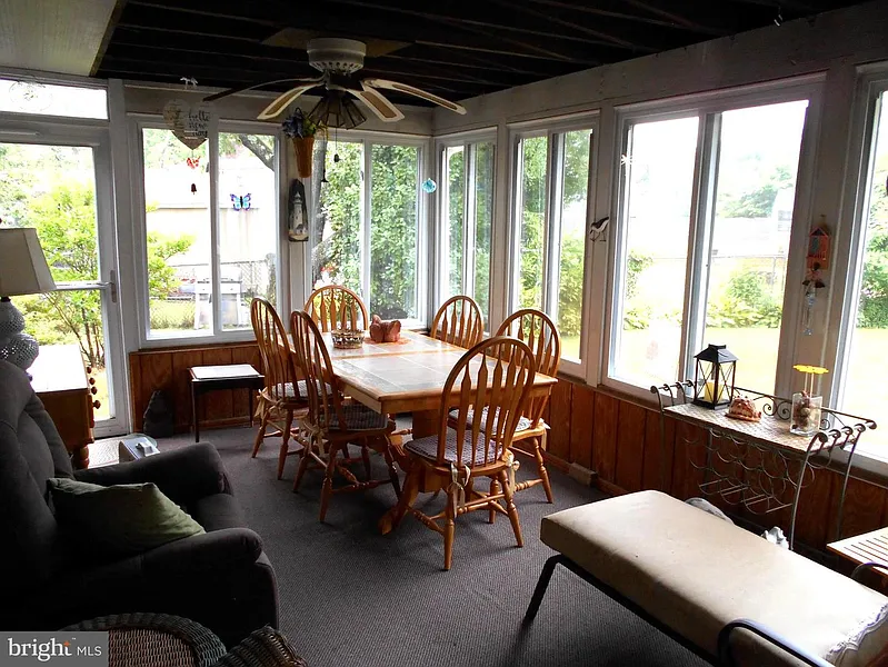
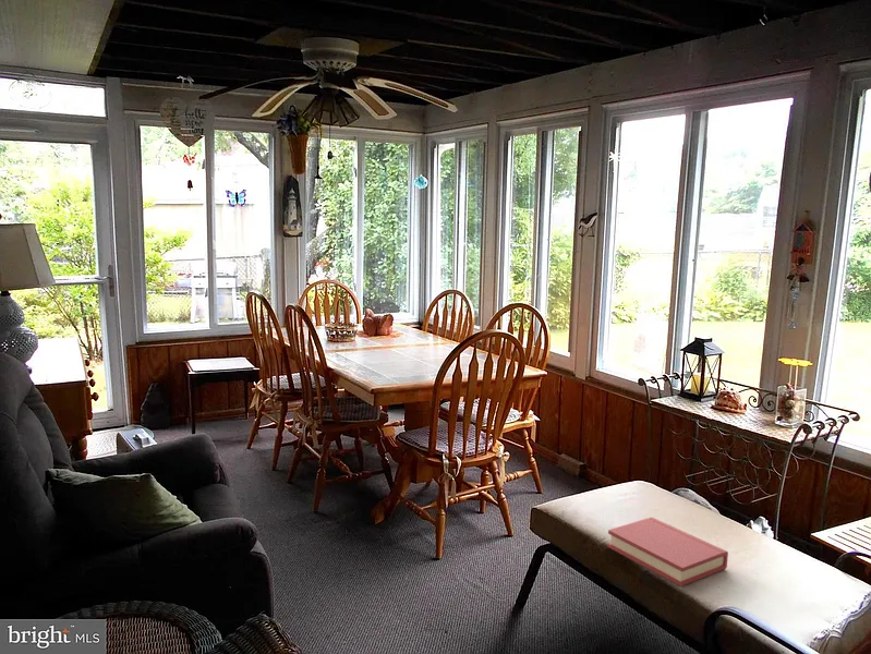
+ hardback book [606,517,729,588]
